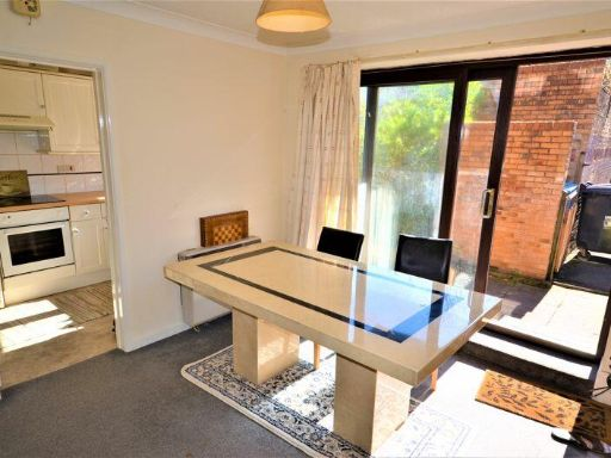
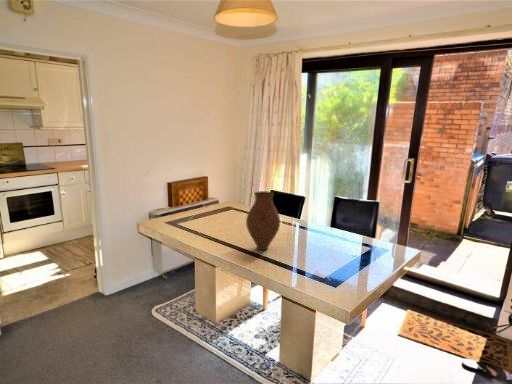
+ vase [245,190,281,251]
